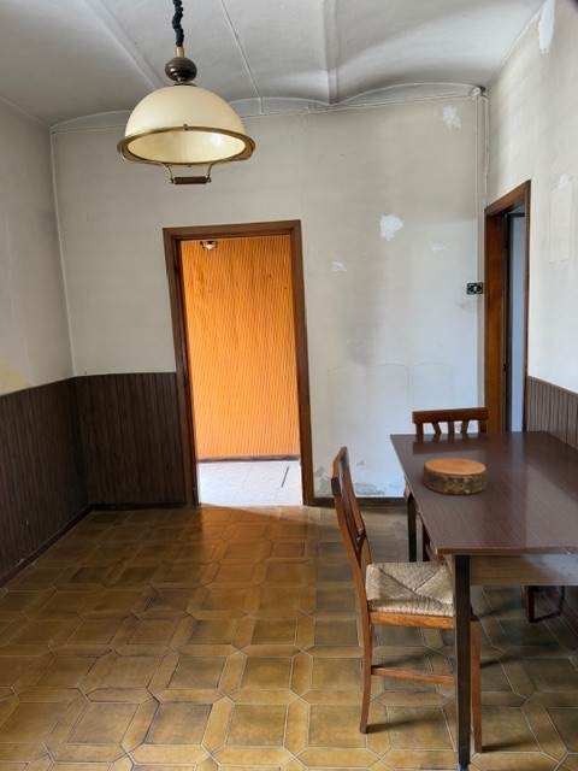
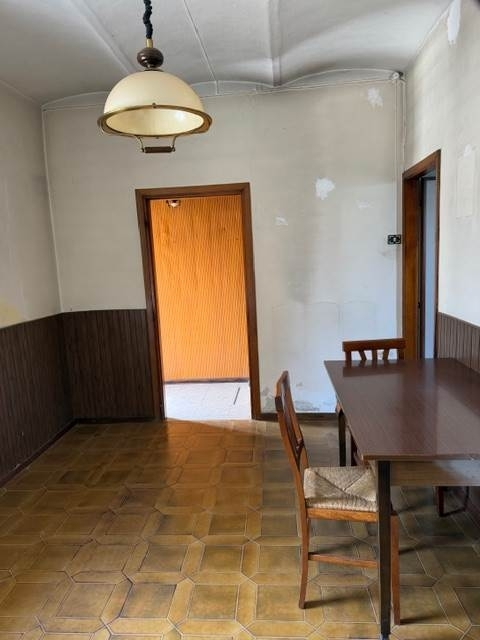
- bowl [423,457,489,496]
